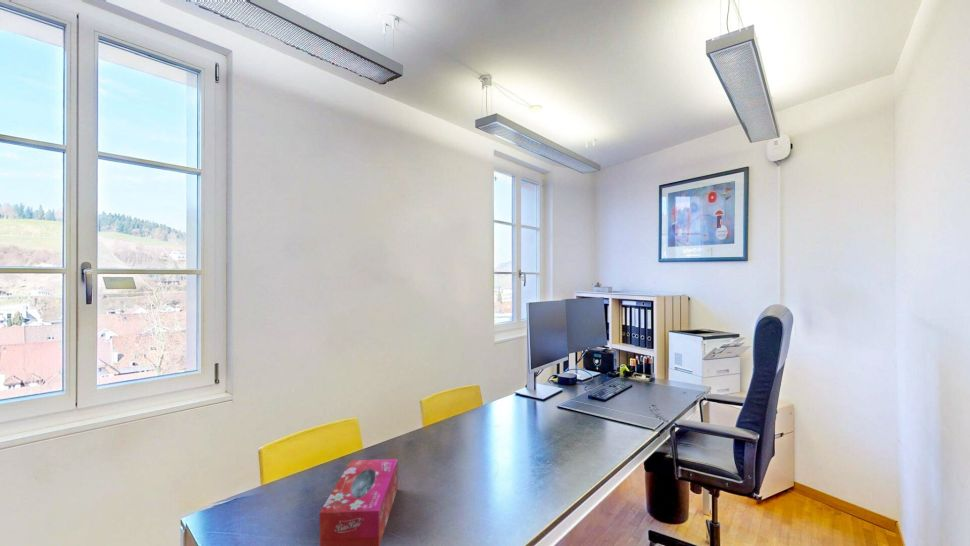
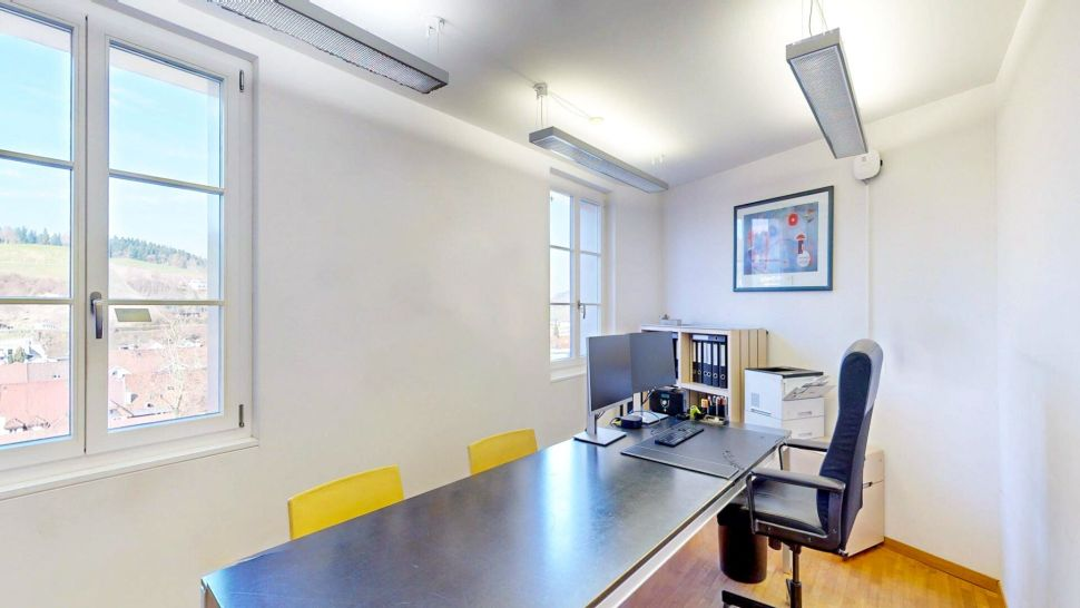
- tissue box [319,458,399,546]
